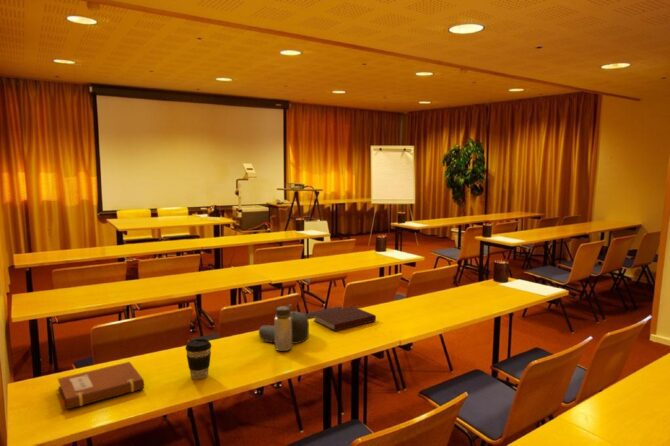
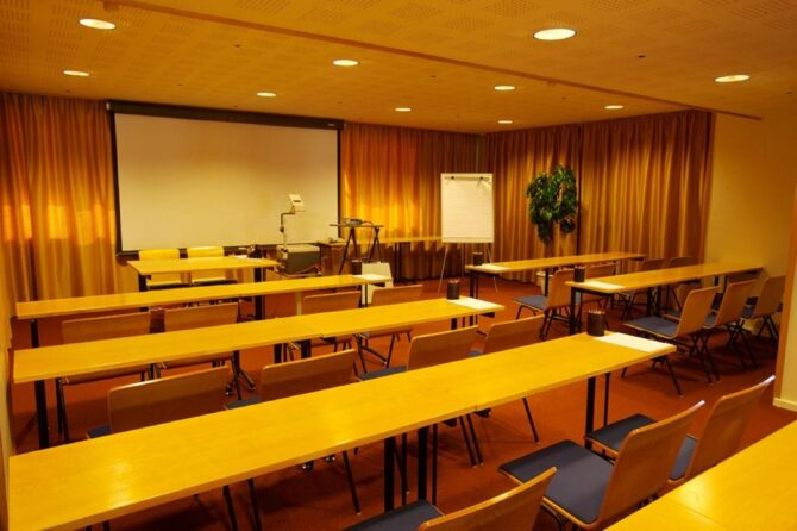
- notebook [313,305,377,332]
- notebook [57,361,145,410]
- water bottle [258,304,310,352]
- coffee cup [184,338,212,381]
